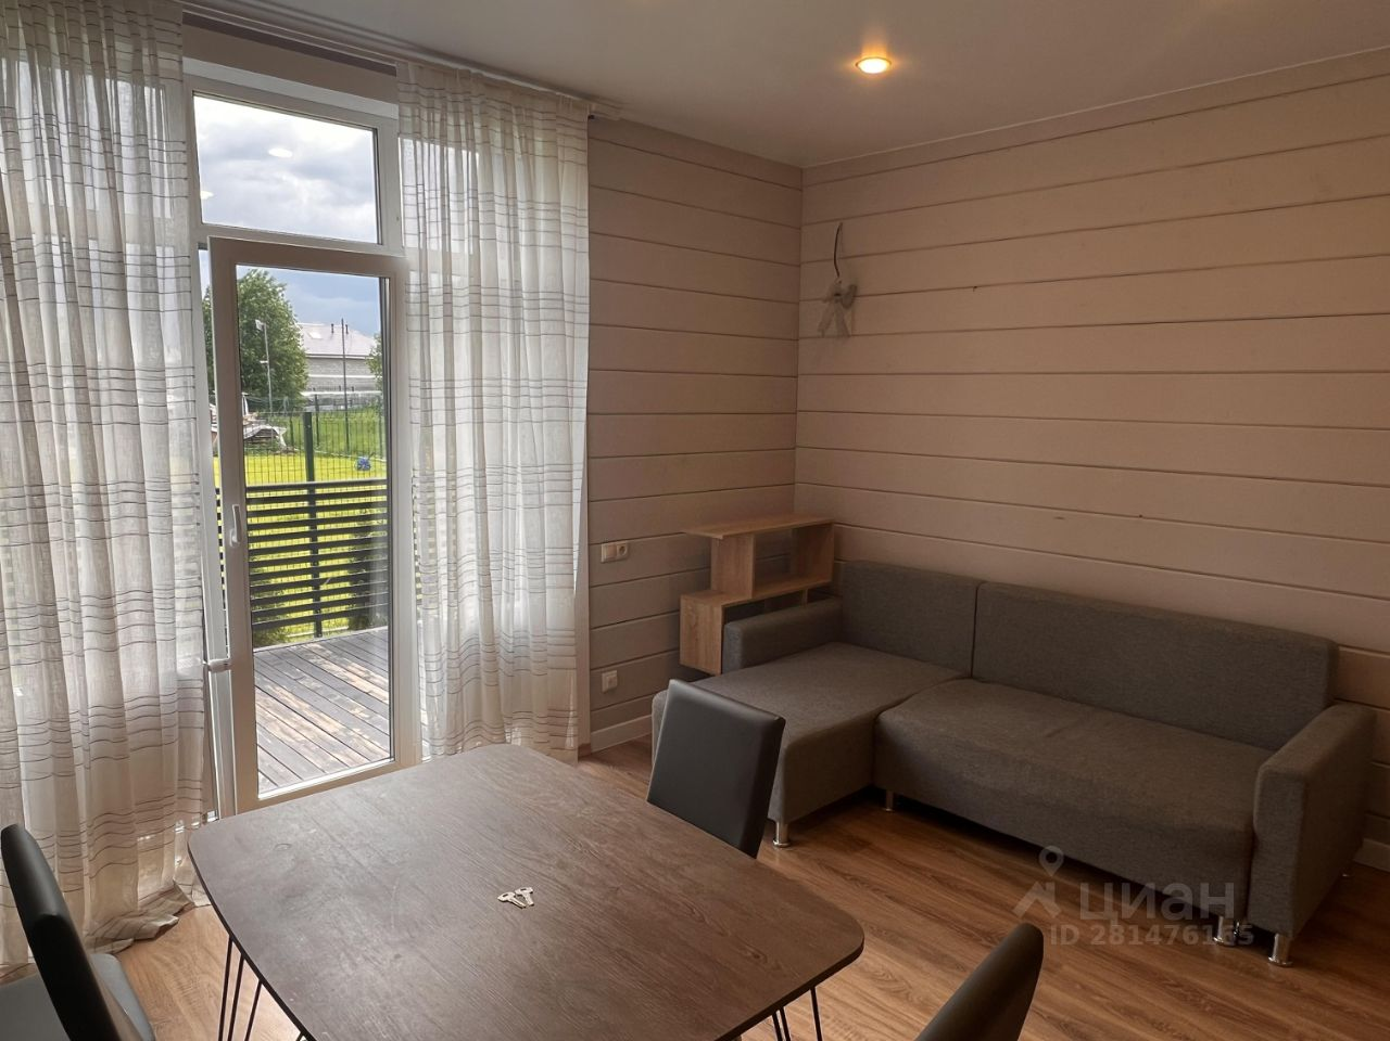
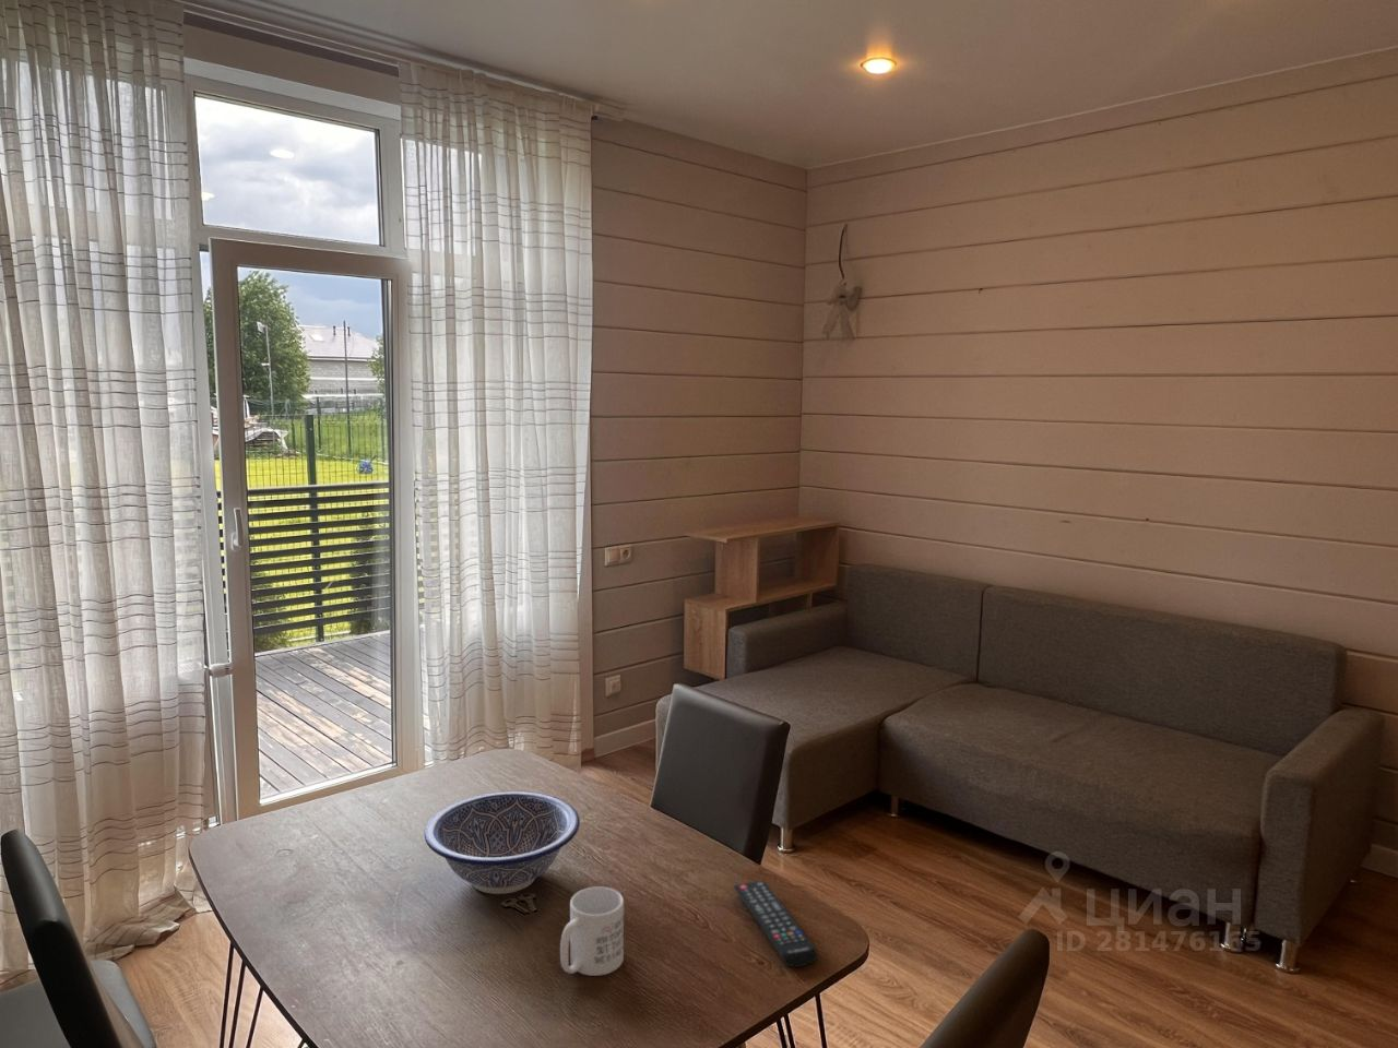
+ mug [559,885,625,978]
+ decorative bowl [424,790,581,895]
+ remote control [733,878,819,969]
